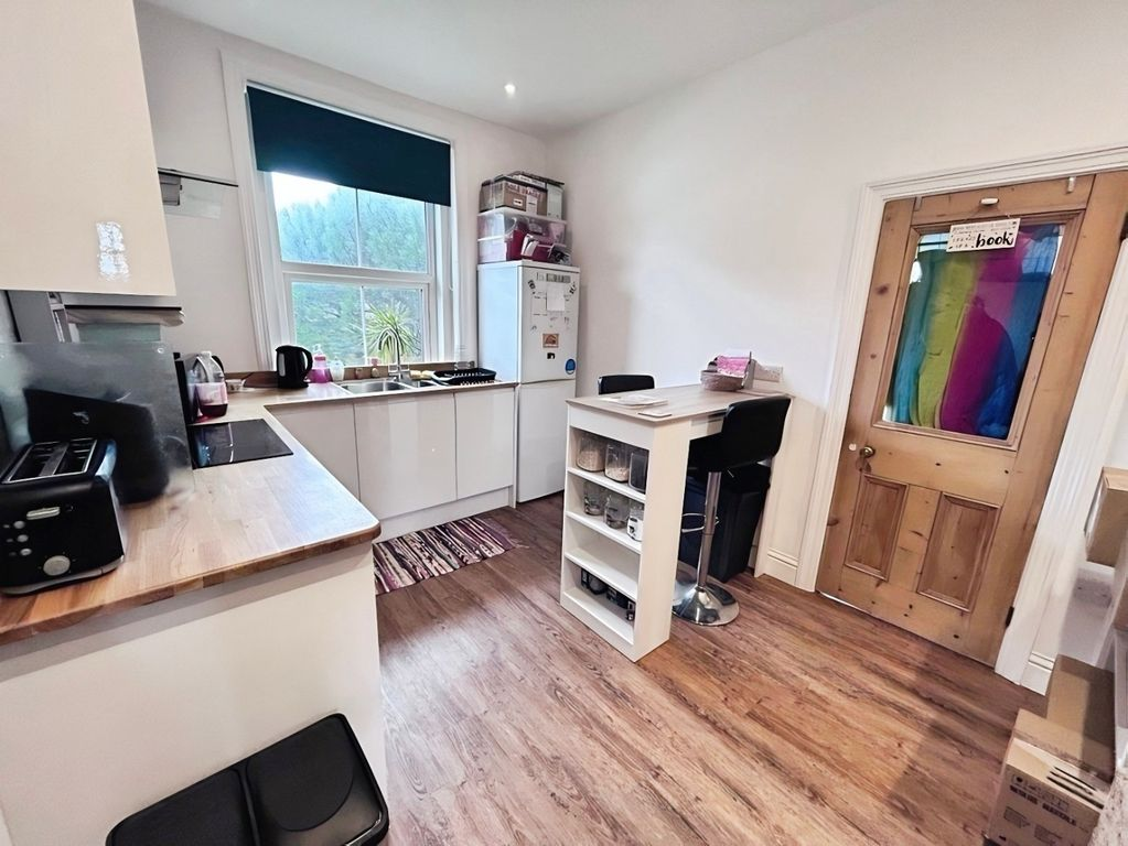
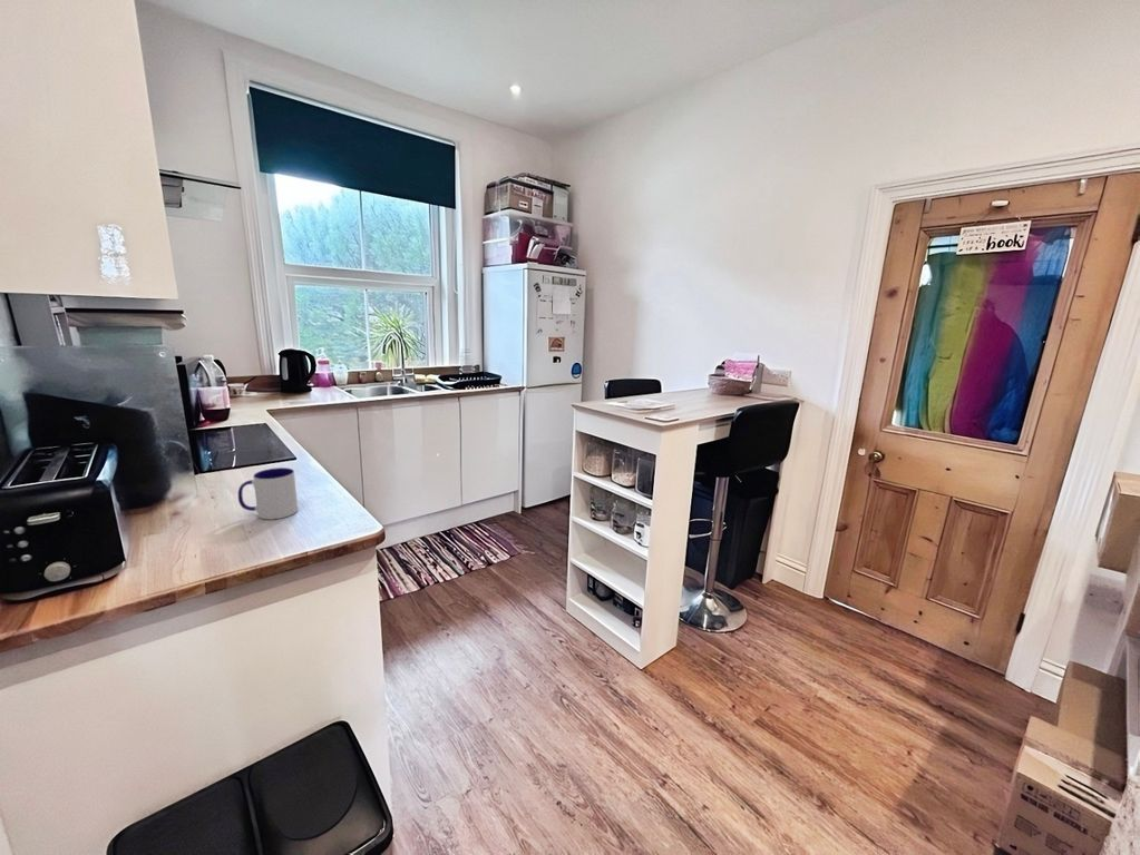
+ mug [237,466,299,521]
